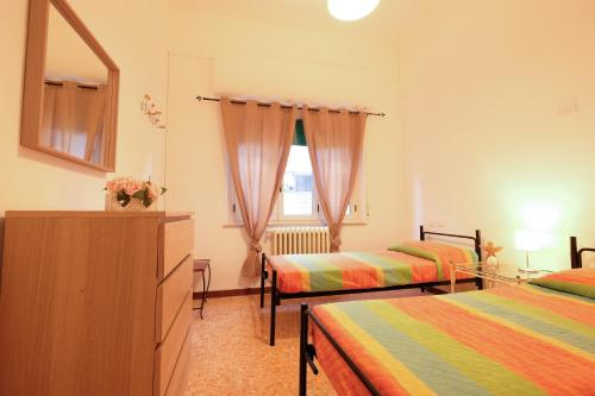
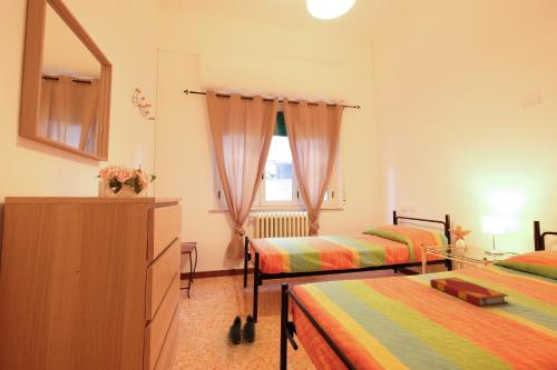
+ hardback book [429,277,510,308]
+ boots [228,313,256,344]
